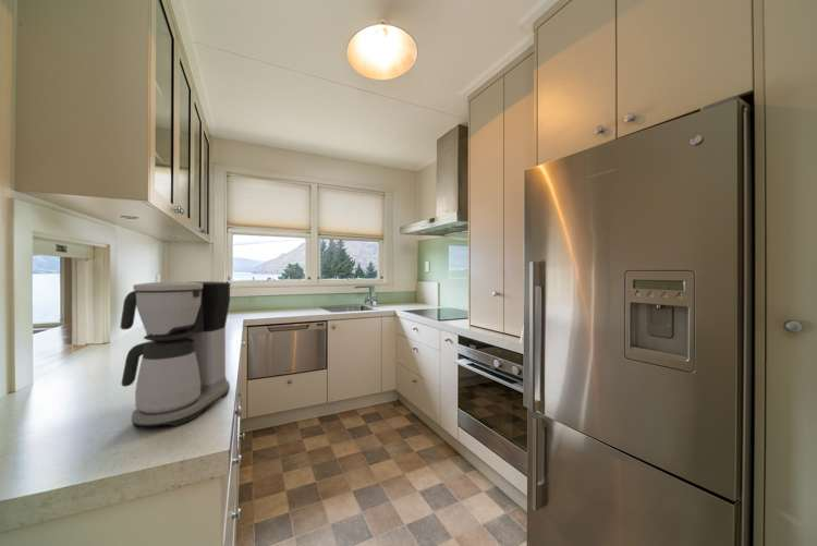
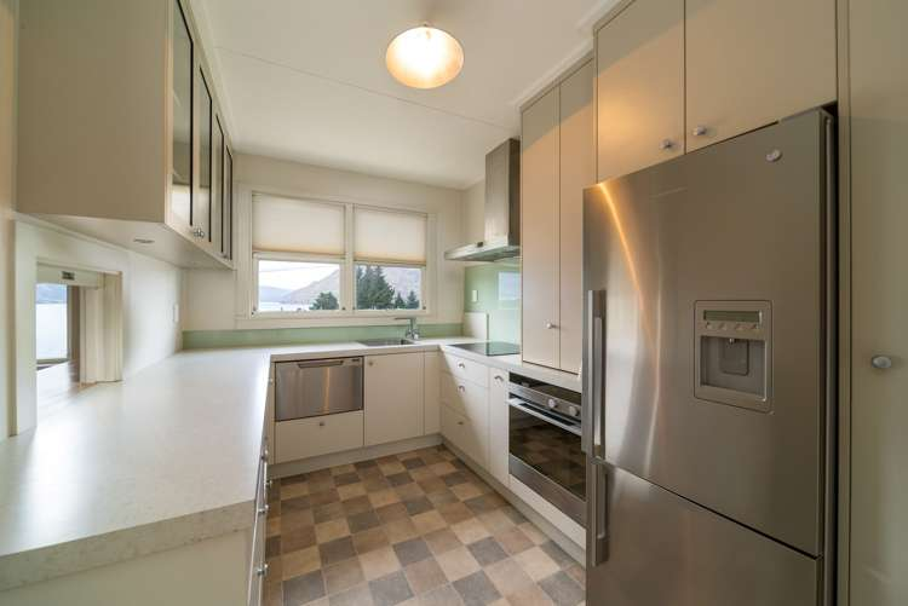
- coffee maker [120,280,231,427]
